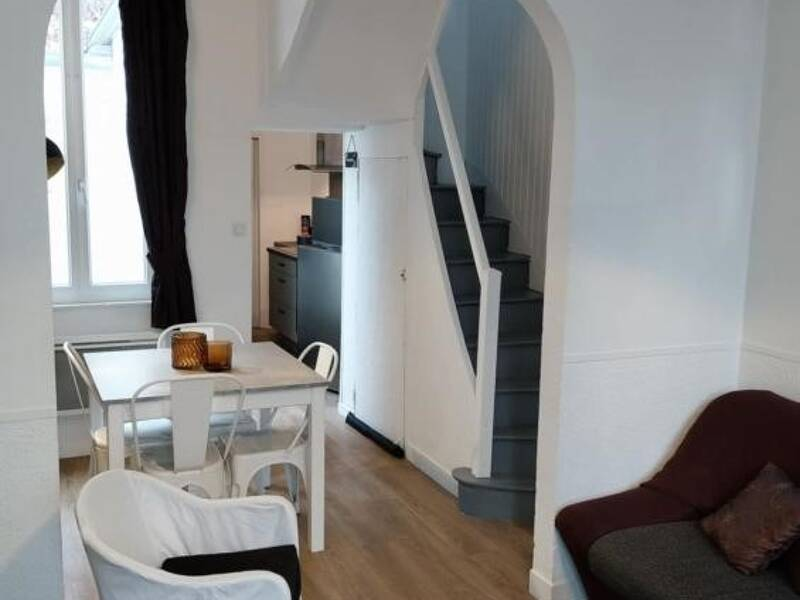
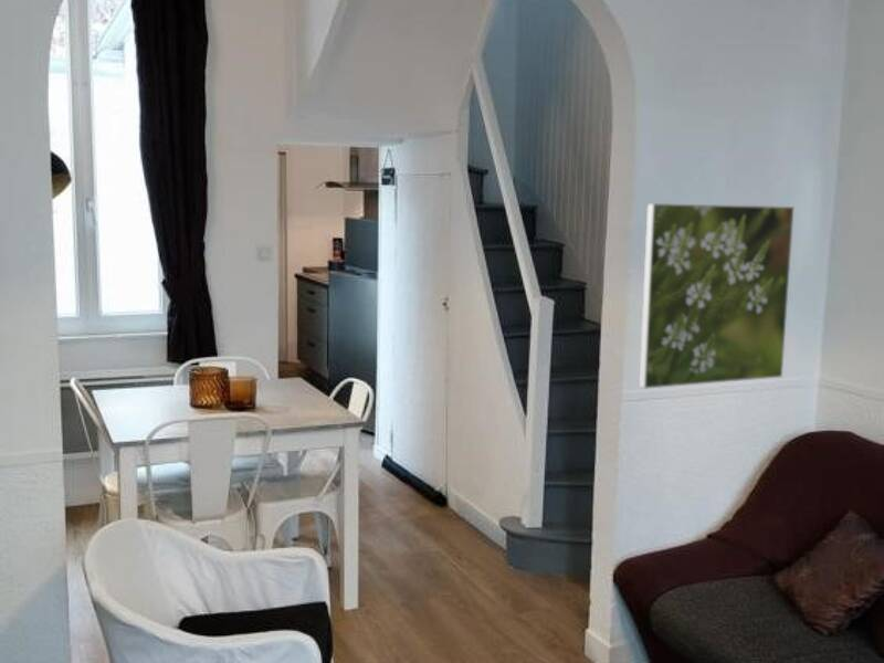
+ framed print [638,202,796,390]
